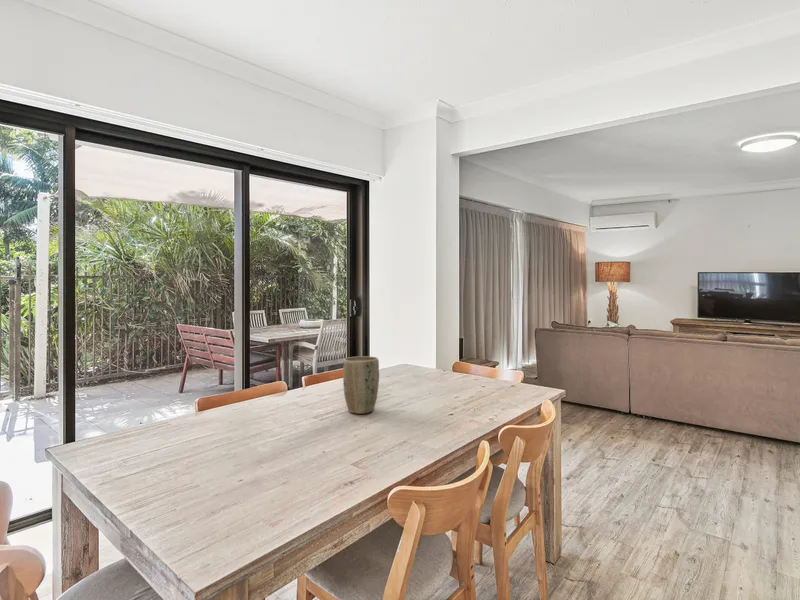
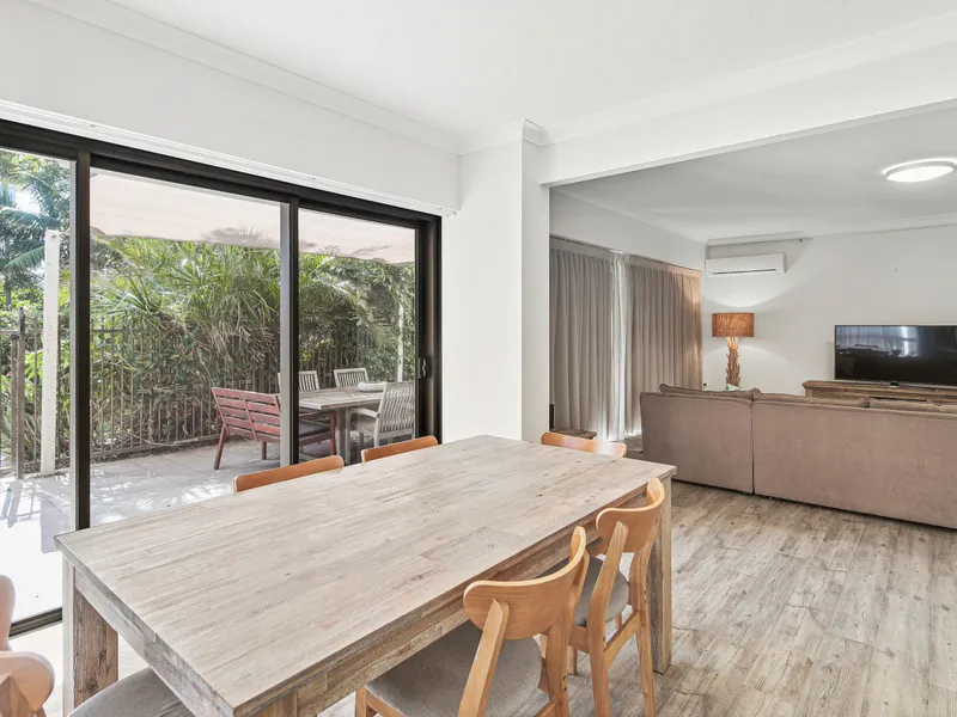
- plant pot [342,355,380,415]
